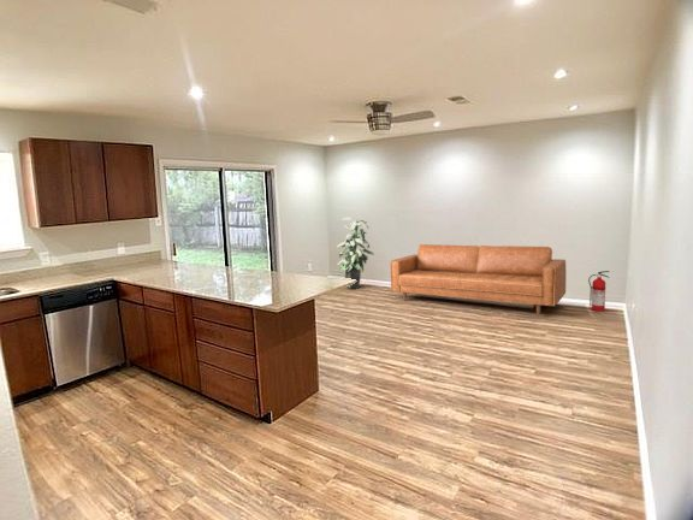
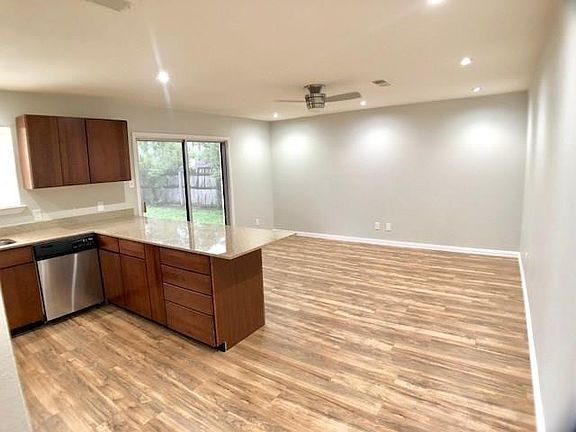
- sofa [390,243,567,317]
- fire extinguisher [587,270,610,312]
- indoor plant [336,217,375,290]
